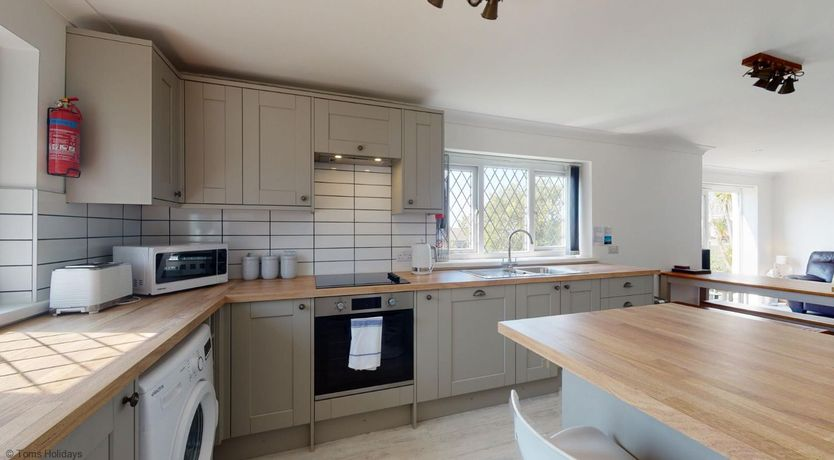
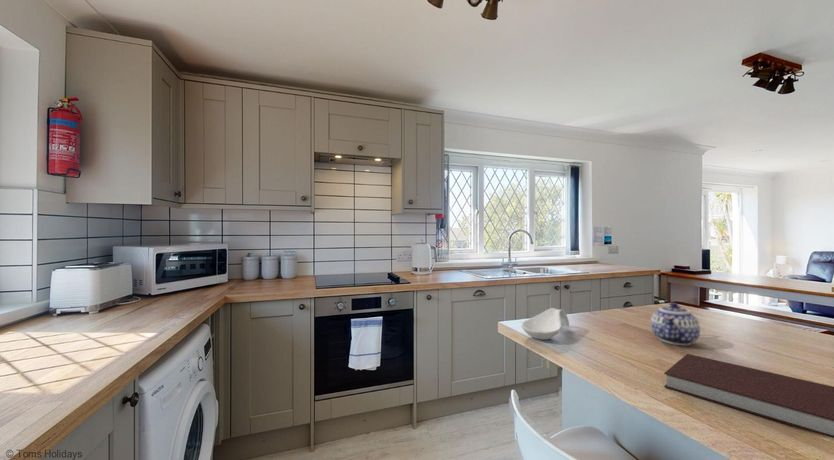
+ teapot [650,301,701,346]
+ notebook [663,353,834,439]
+ spoon rest [520,307,570,341]
